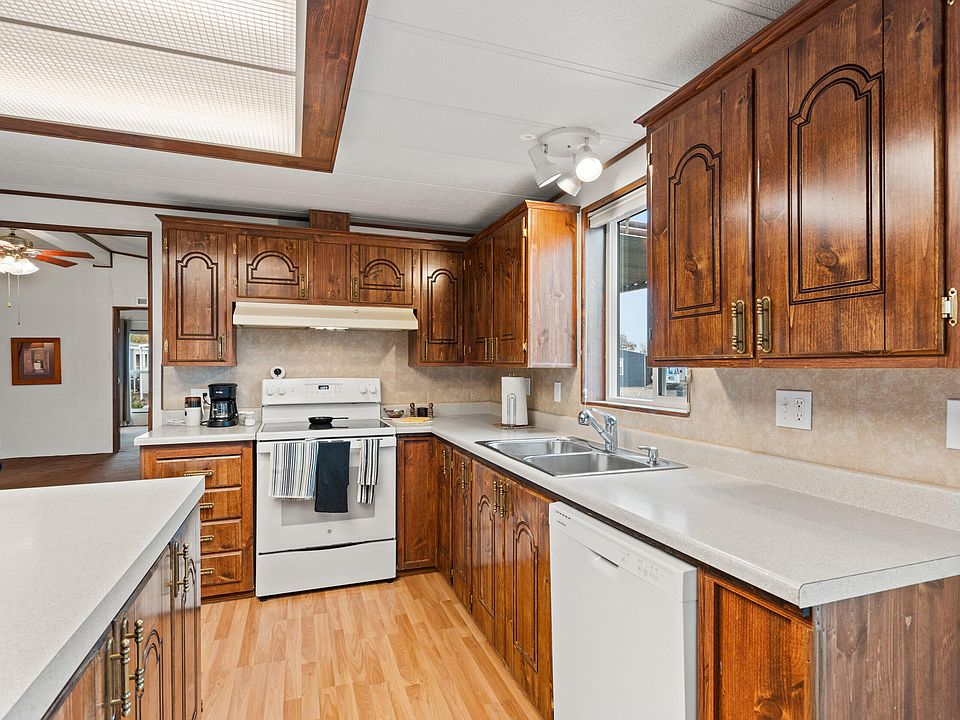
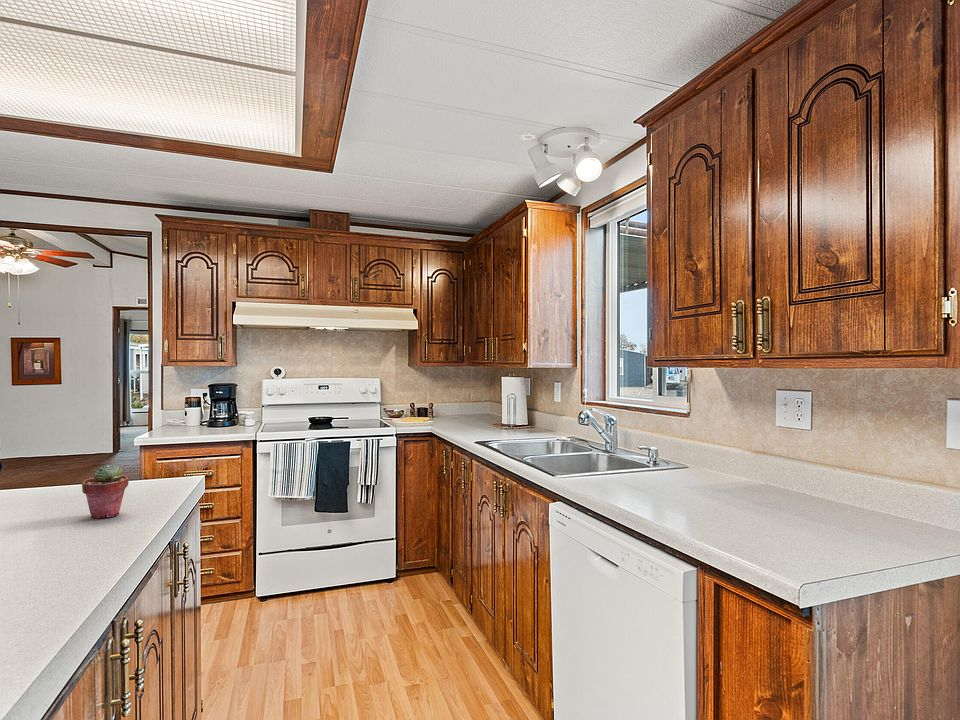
+ potted succulent [81,464,129,519]
